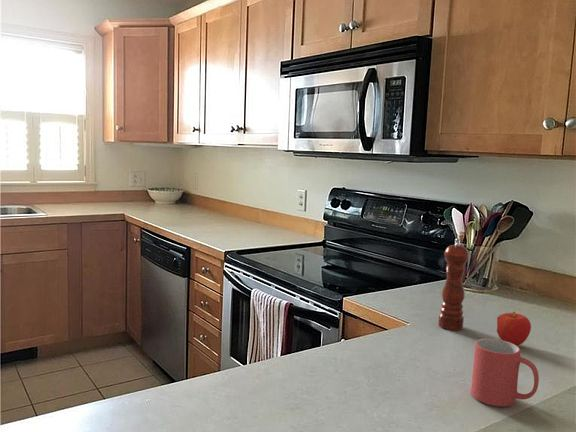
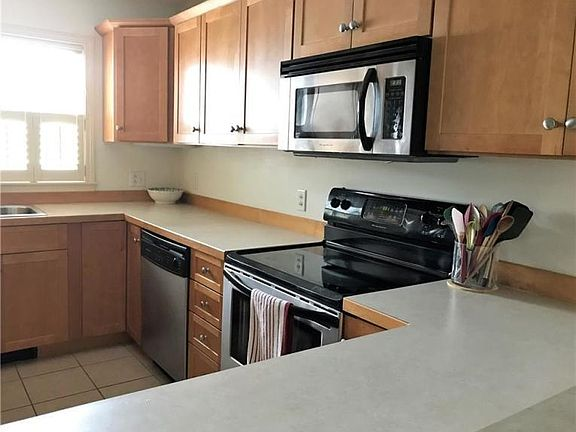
- apple [496,311,532,346]
- pepper mill [437,237,470,331]
- mug [470,338,540,407]
